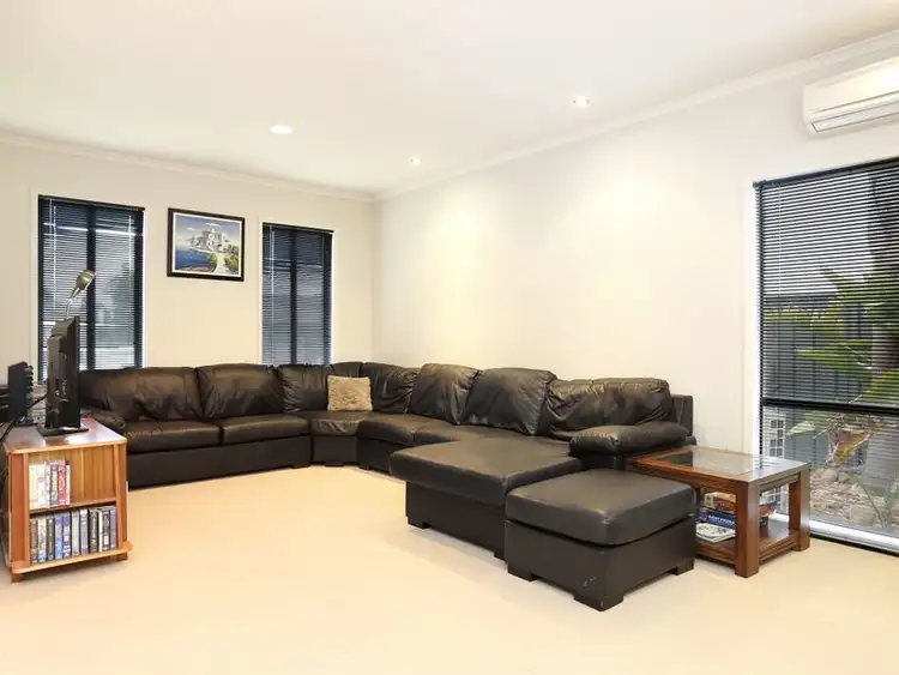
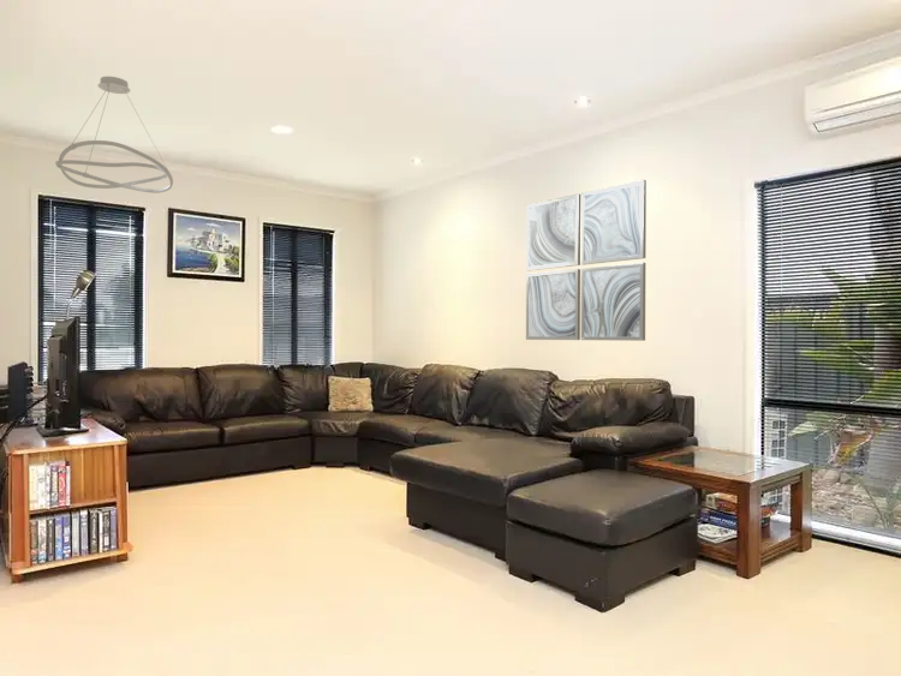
+ ceiling light fixture [54,76,174,195]
+ wall art [525,179,648,342]
